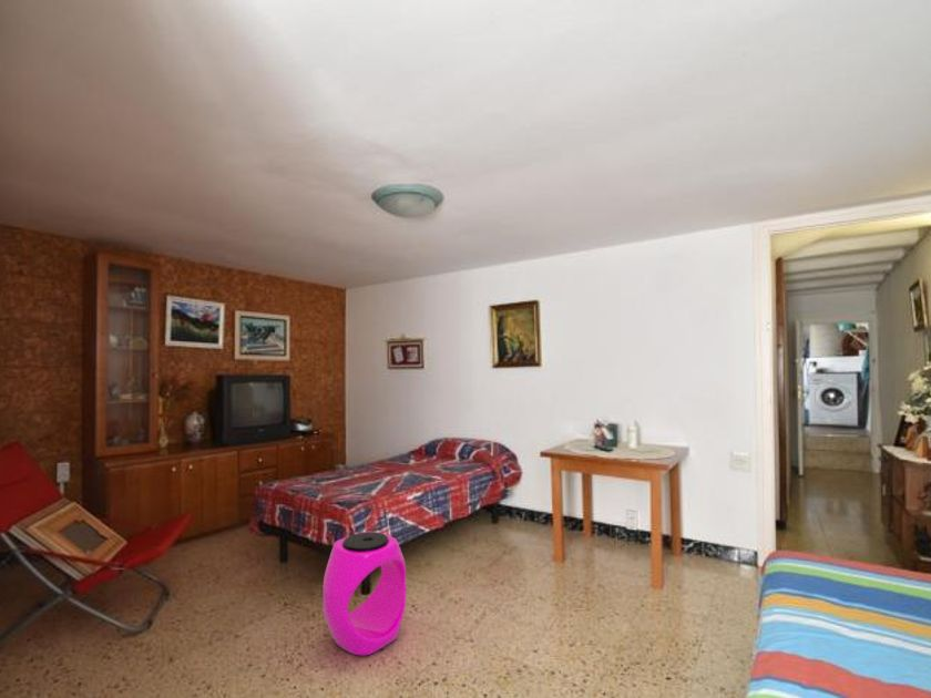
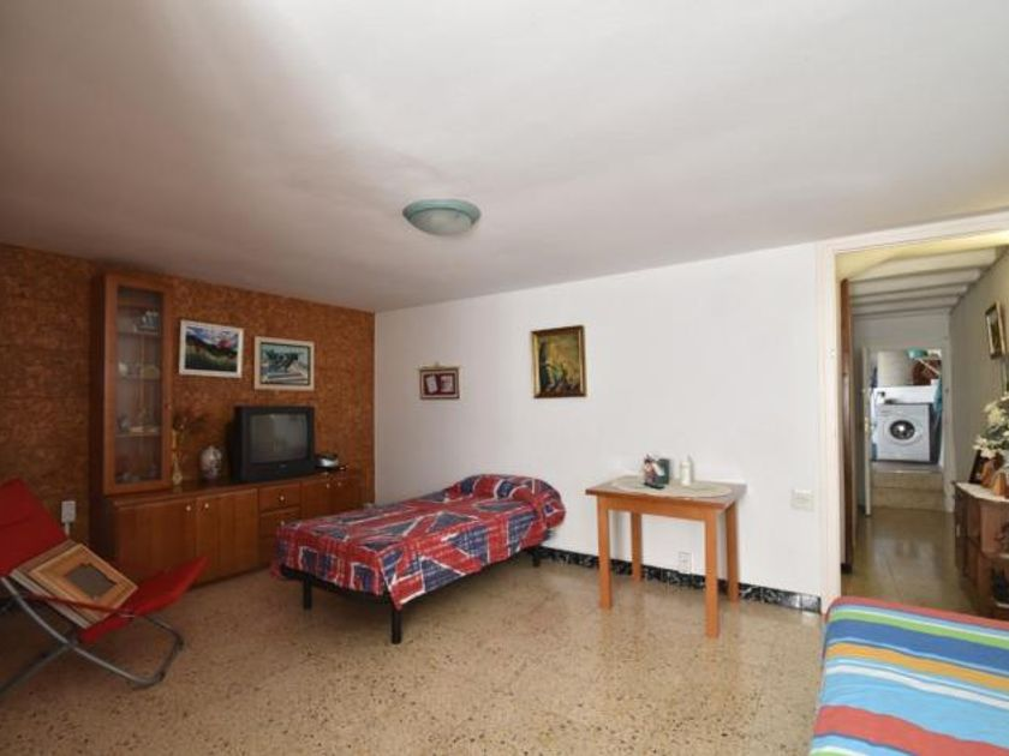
- stool [321,531,407,656]
